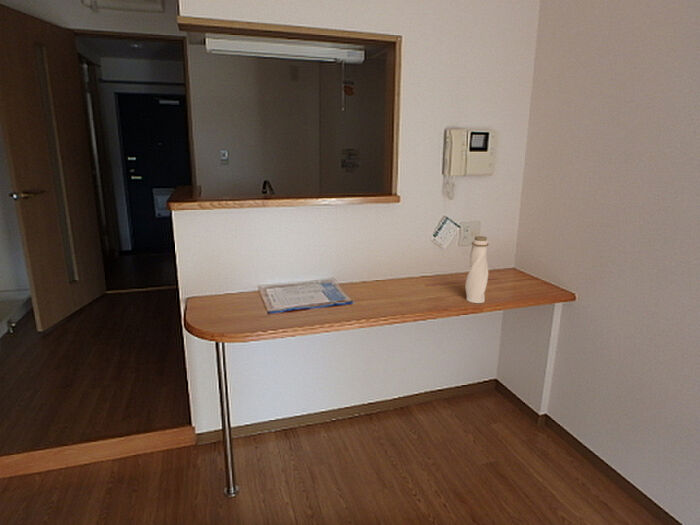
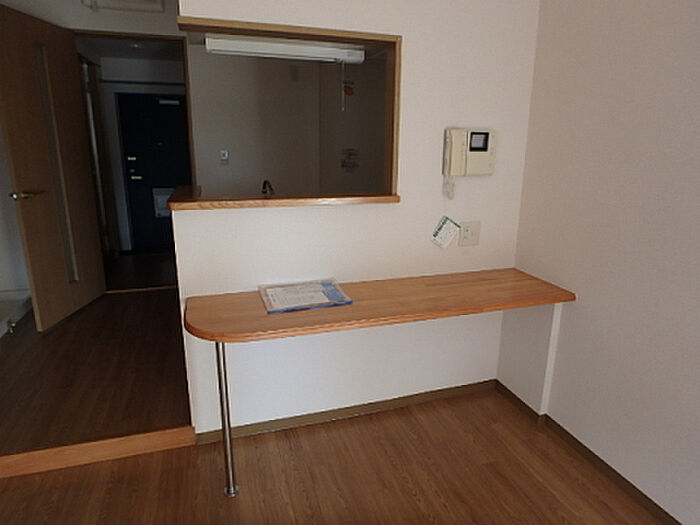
- water bottle [464,235,490,304]
